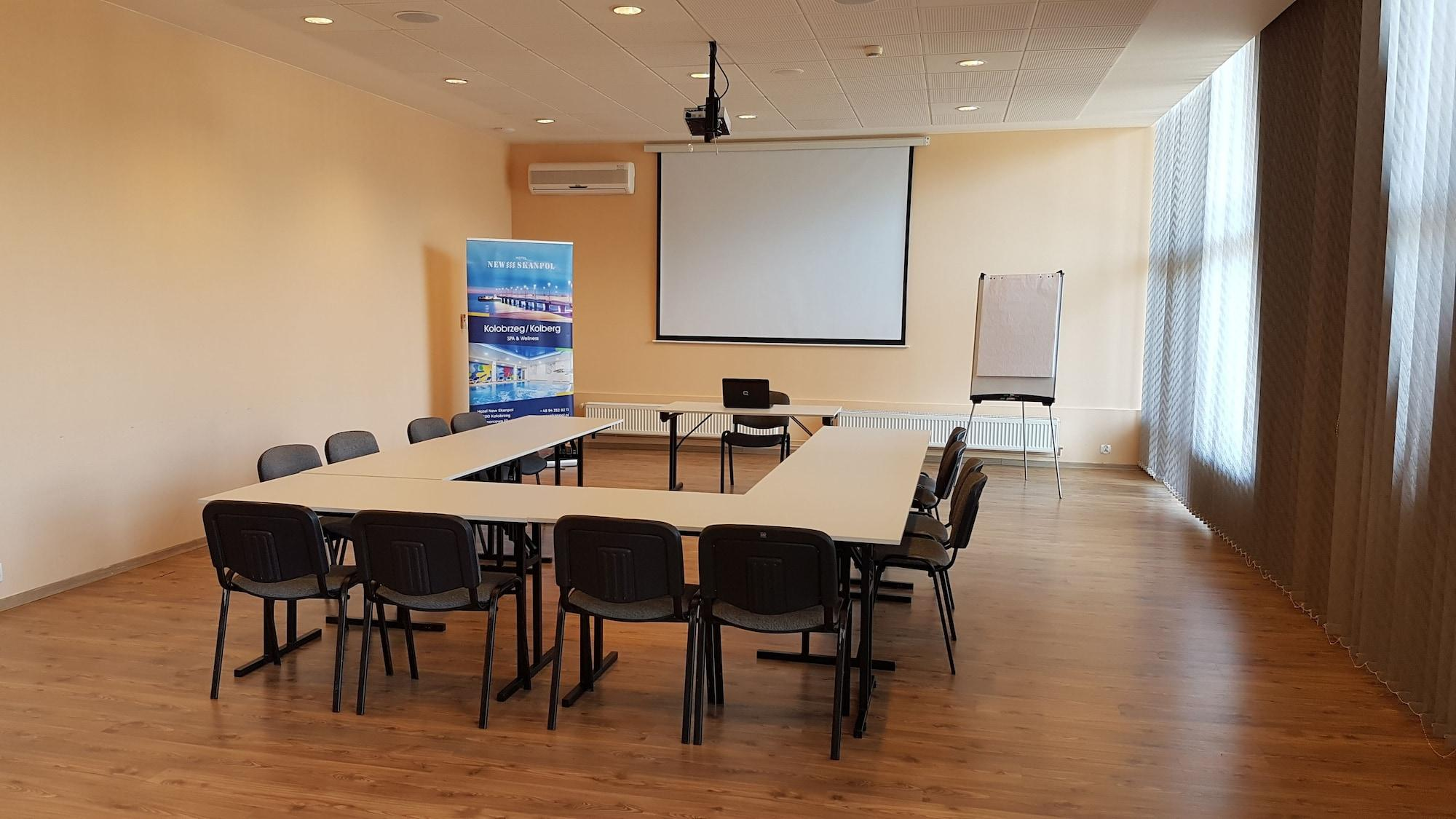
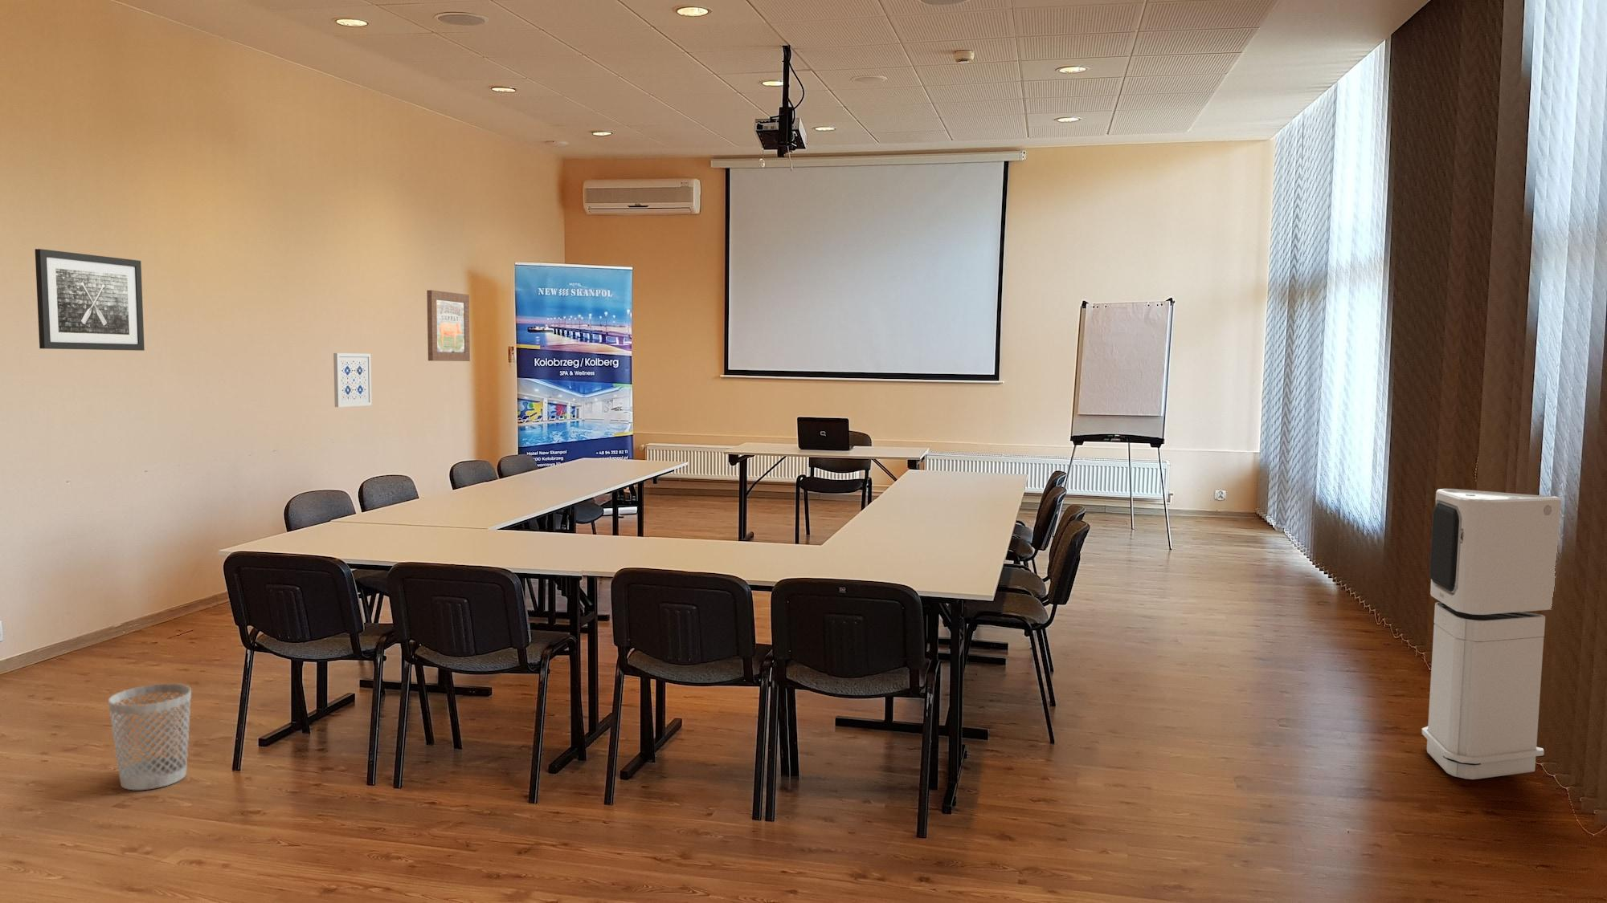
+ wall art [426,290,471,362]
+ wastebasket [108,684,192,791]
+ air purifier [1422,488,1562,781]
+ wall art [34,248,146,352]
+ wall art [332,353,373,408]
